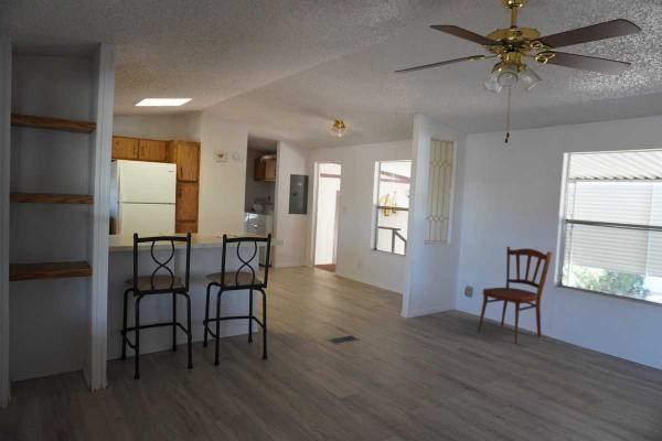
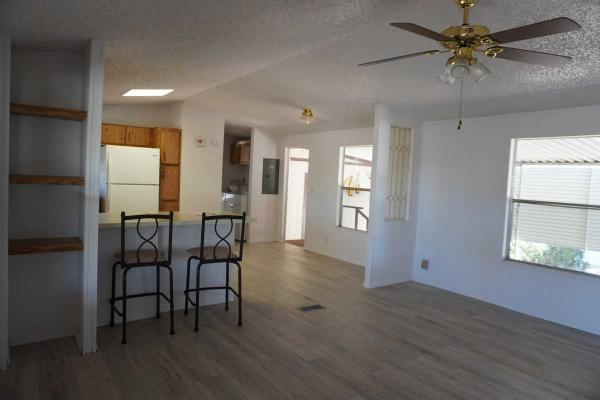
- dining chair [477,246,553,344]
